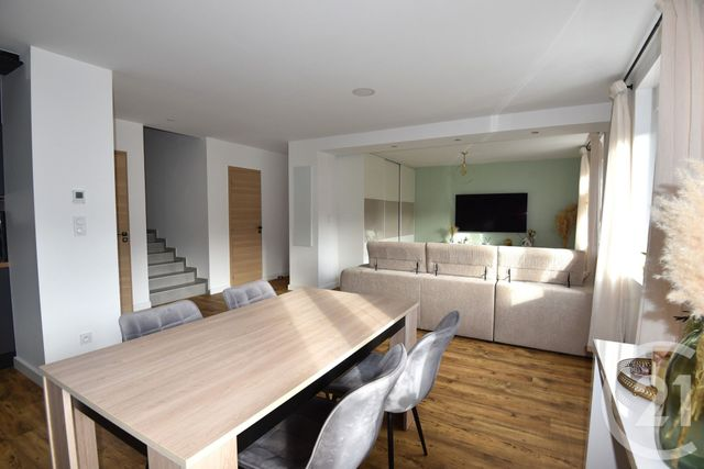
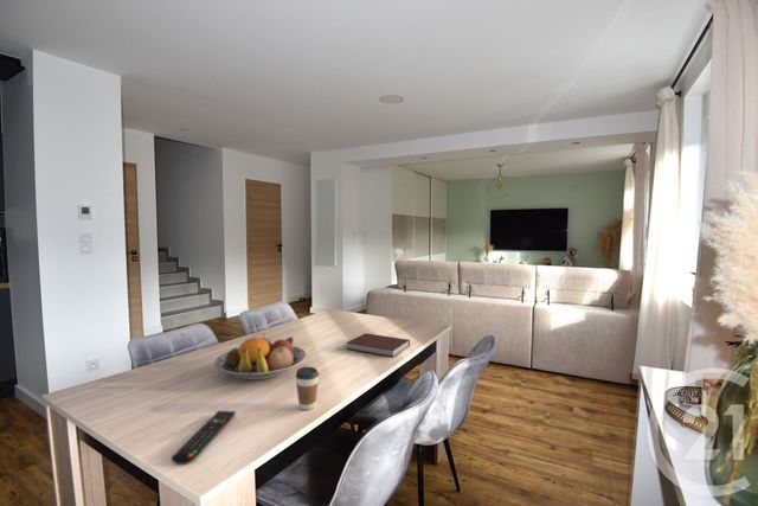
+ fruit bowl [213,333,308,382]
+ notebook [346,332,411,358]
+ remote control [171,410,237,466]
+ coffee cup [295,366,320,411]
